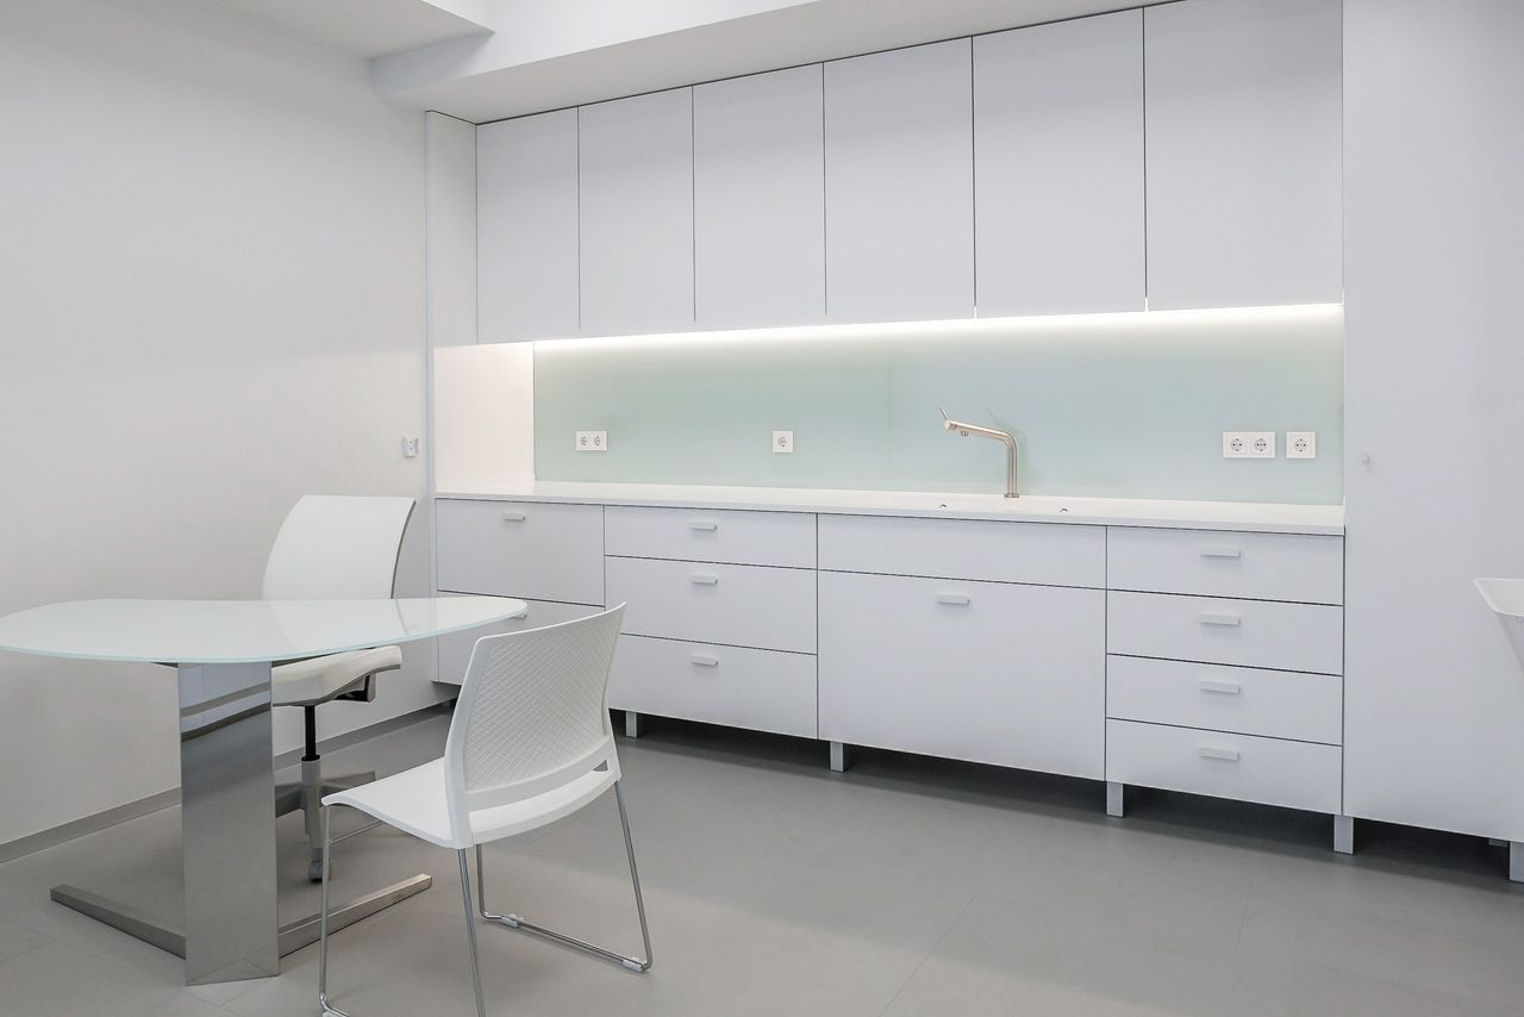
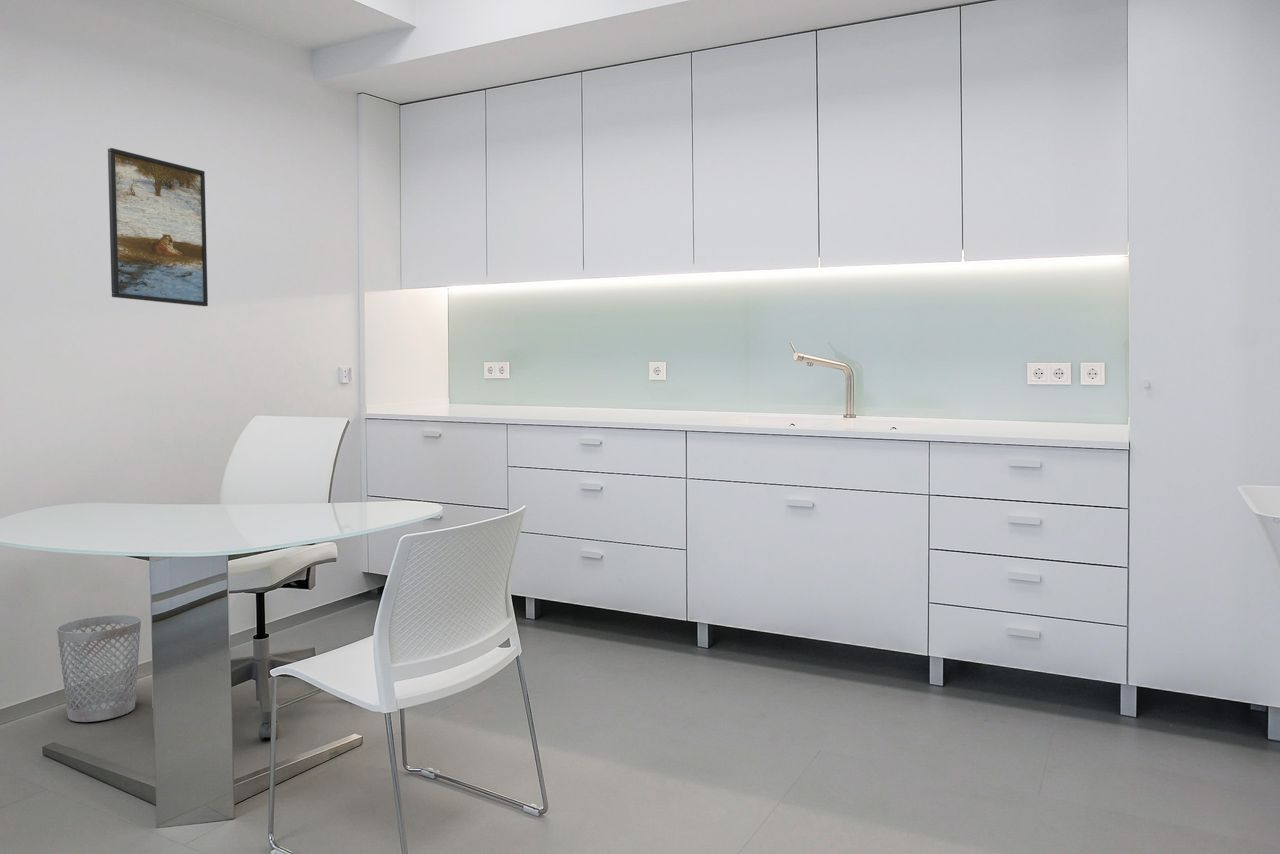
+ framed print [107,147,209,307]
+ wastebasket [56,614,142,723]
